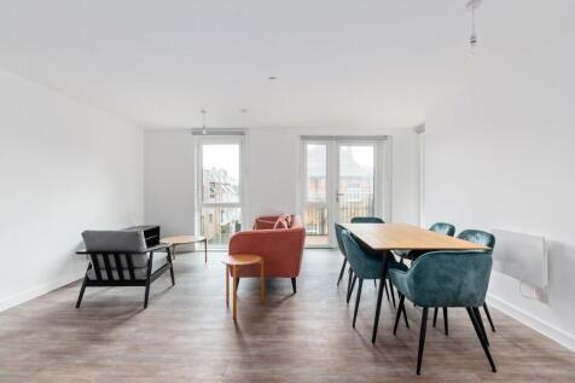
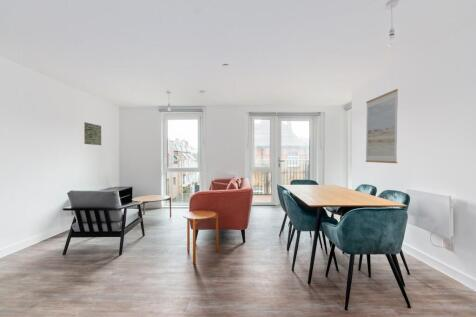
+ wall art [365,88,399,164]
+ wall art [83,121,102,146]
